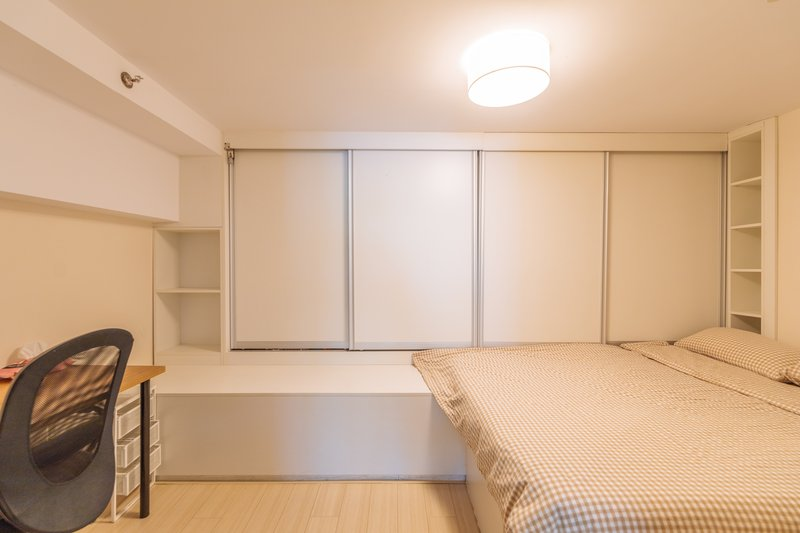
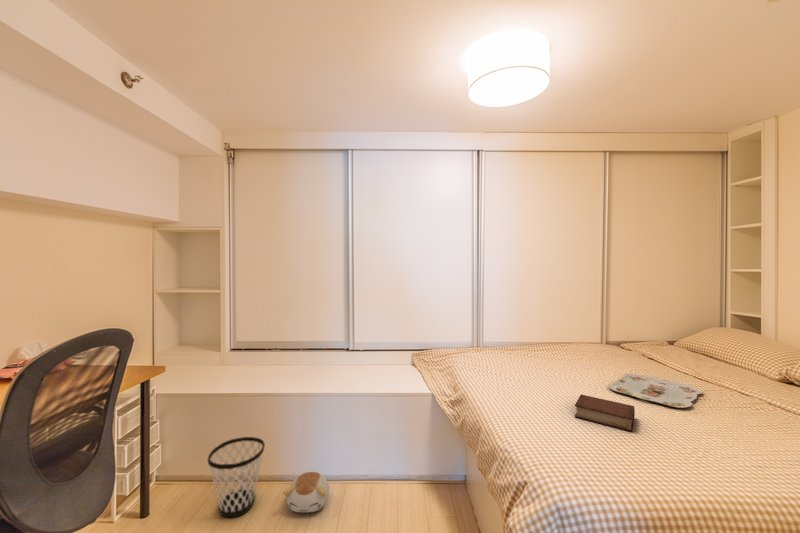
+ plush toy [282,471,330,513]
+ wastebasket [207,436,266,518]
+ book [574,394,636,433]
+ serving tray [608,373,704,409]
